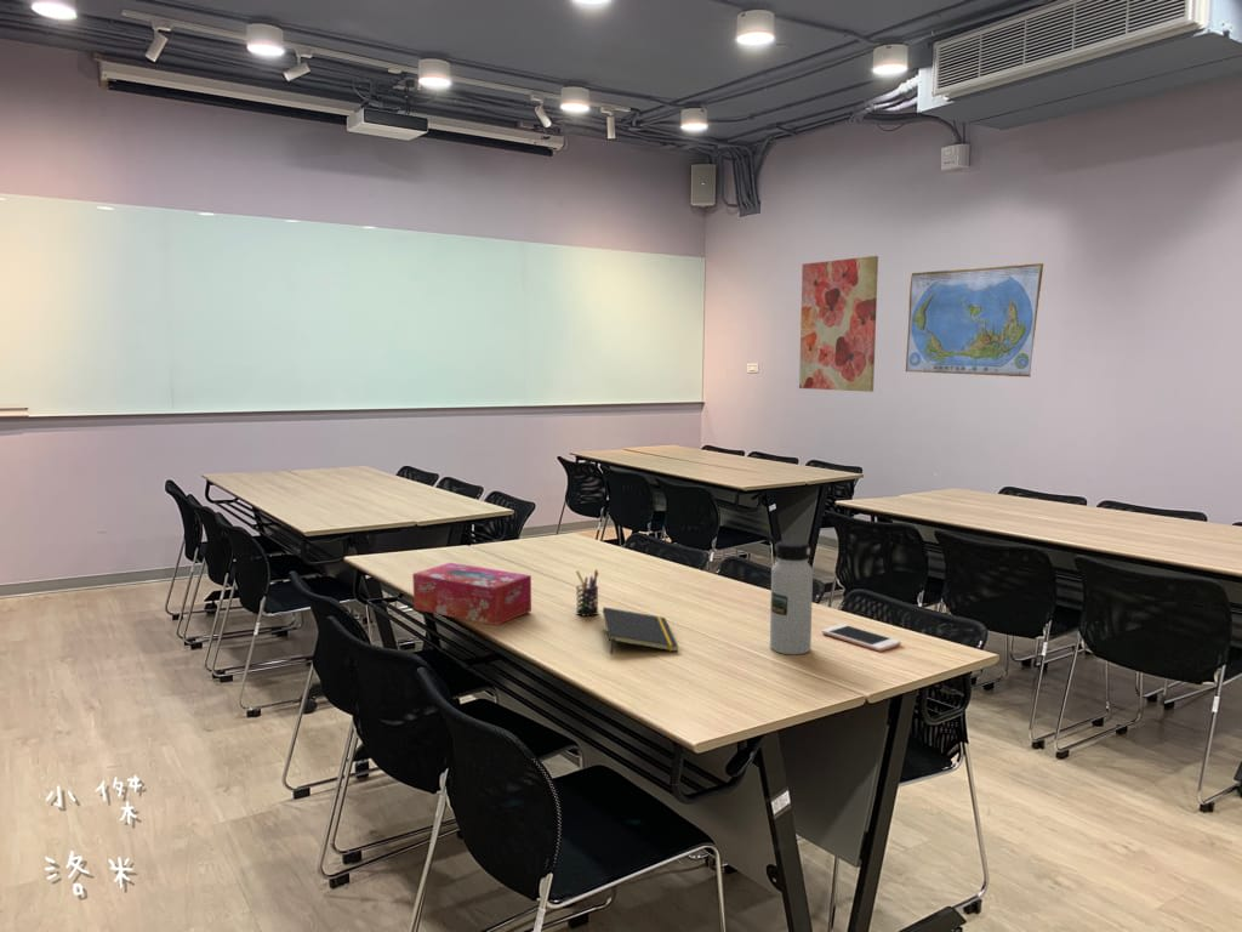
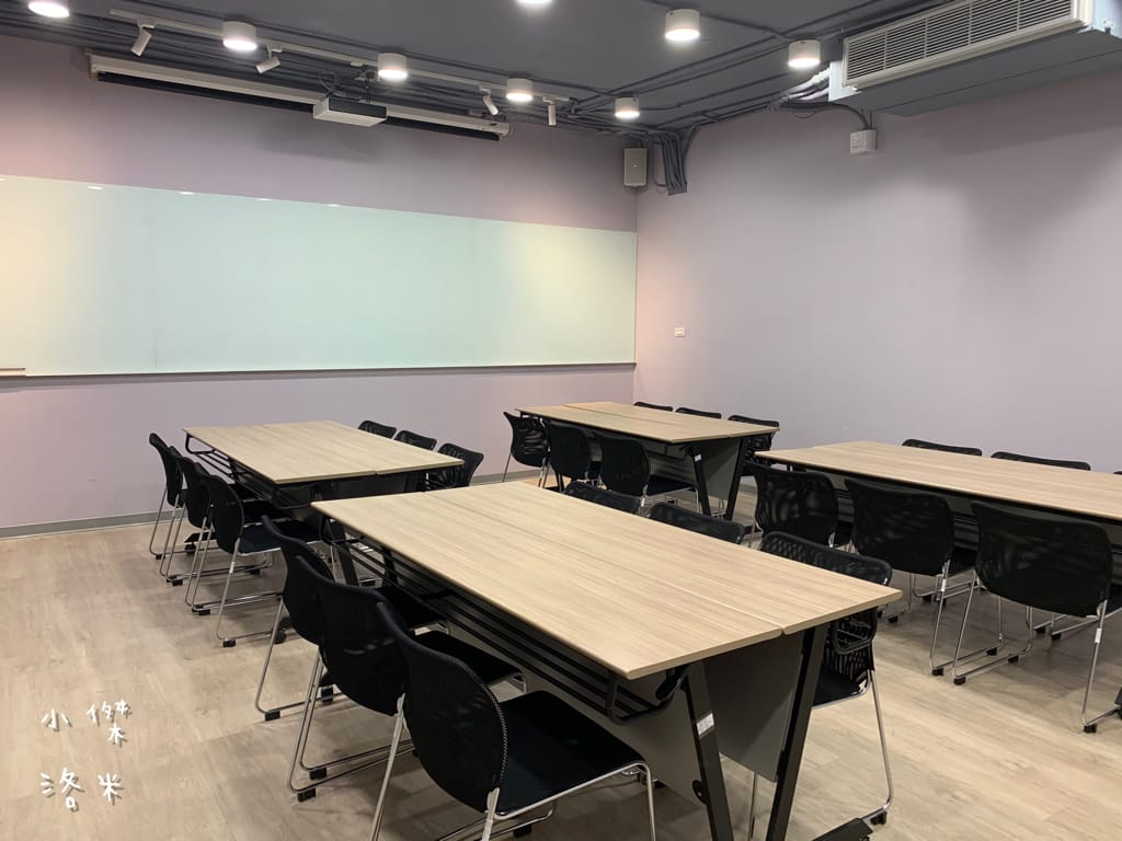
- cell phone [821,623,902,653]
- wall art [798,255,879,393]
- pen holder [575,568,600,618]
- tissue box [411,562,532,626]
- world map [905,262,1044,377]
- notepad [602,606,679,655]
- water bottle [769,539,814,655]
